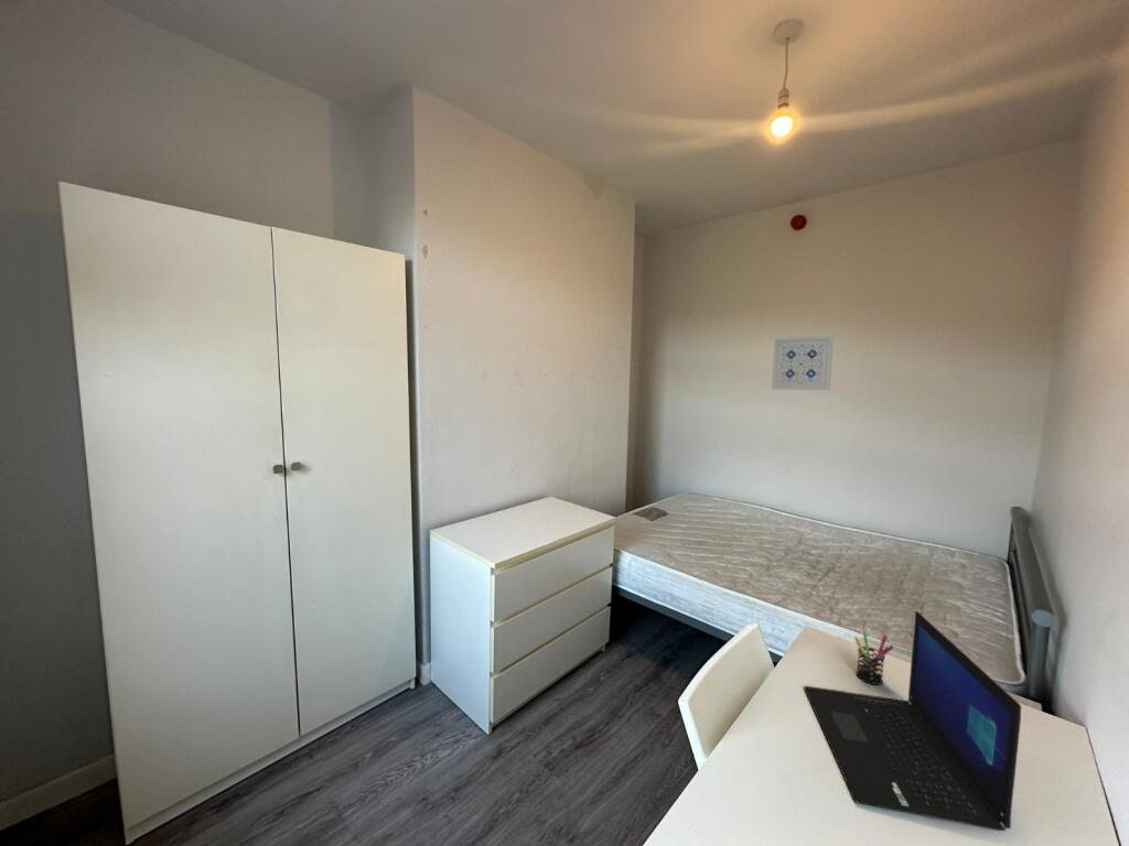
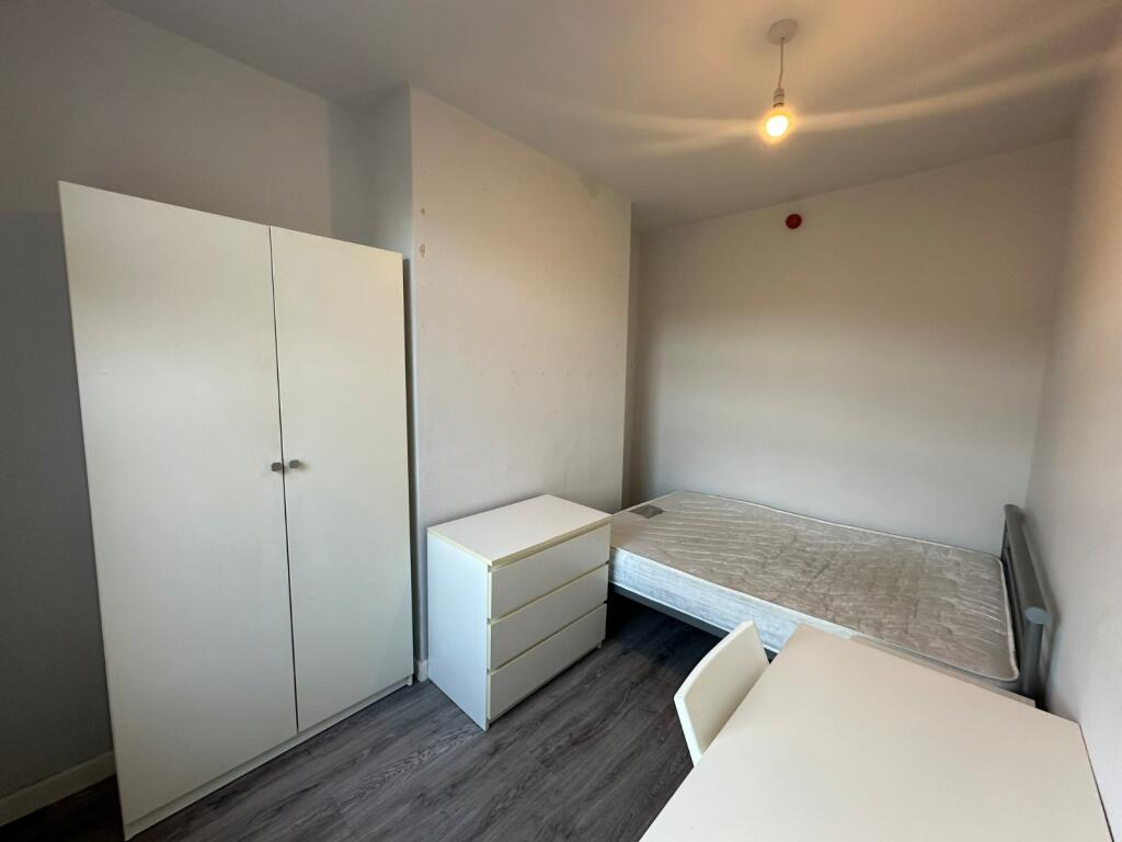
- wall art [771,335,835,391]
- pen holder [853,631,894,686]
- laptop [803,610,1022,833]
